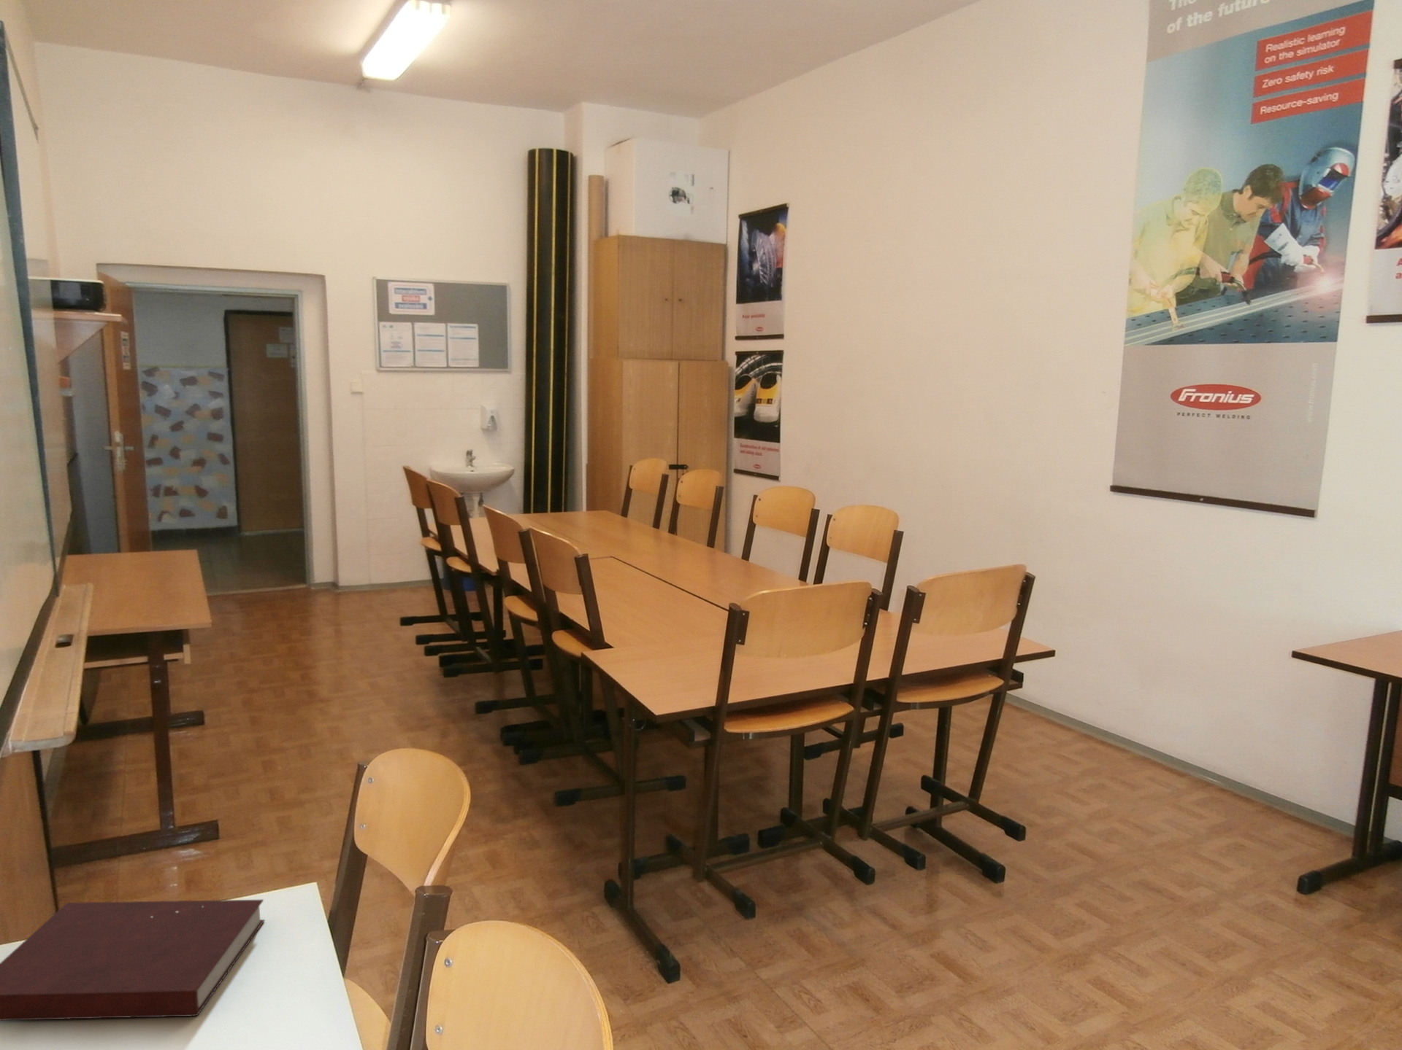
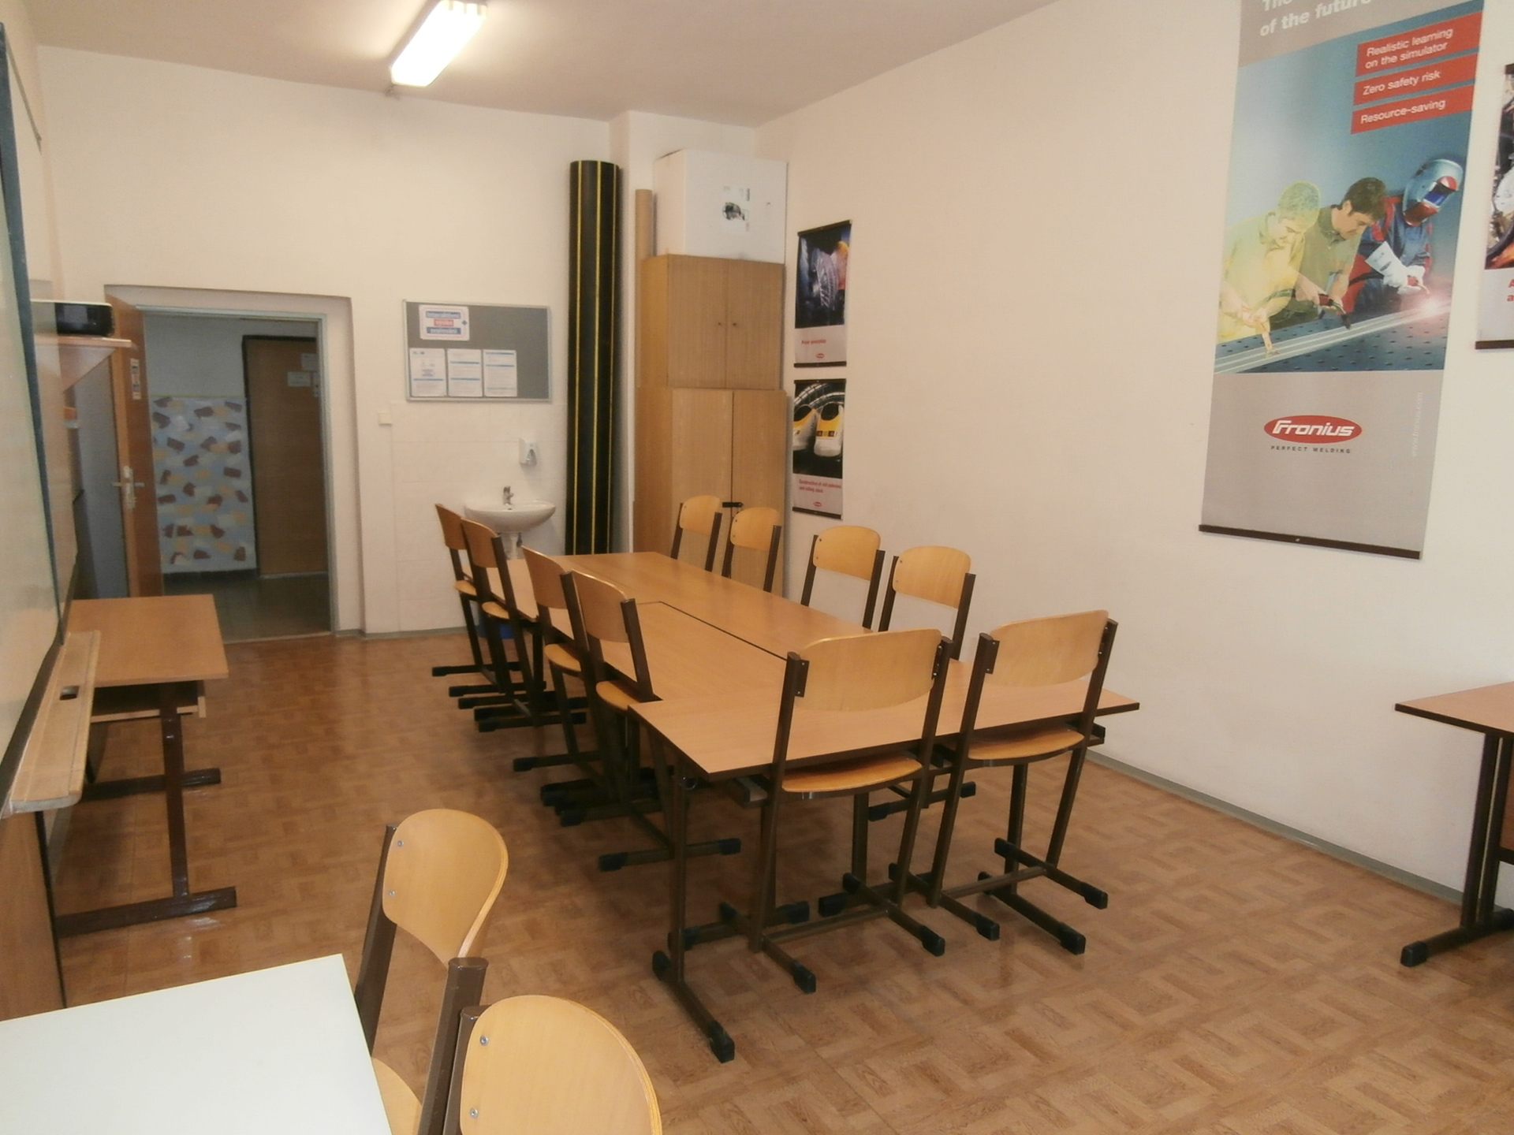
- notebook [0,899,266,1021]
